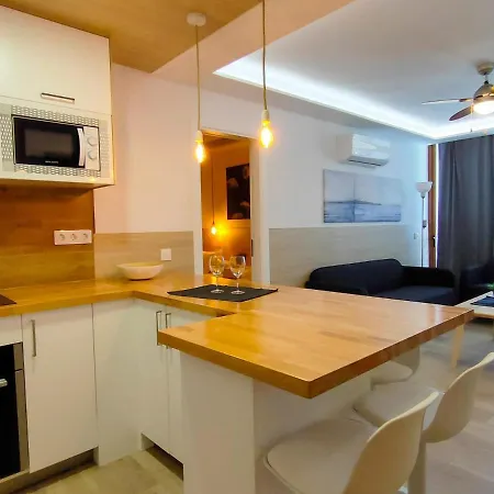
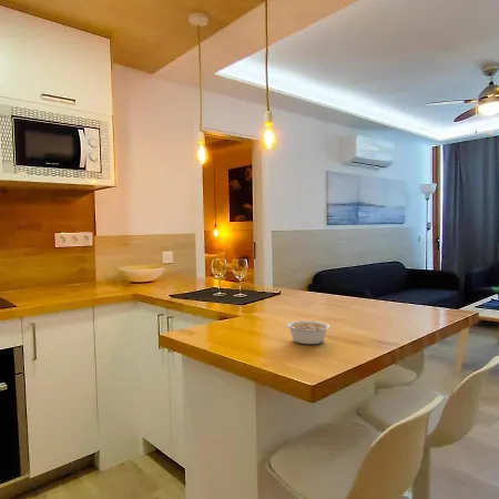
+ legume [285,319,332,345]
